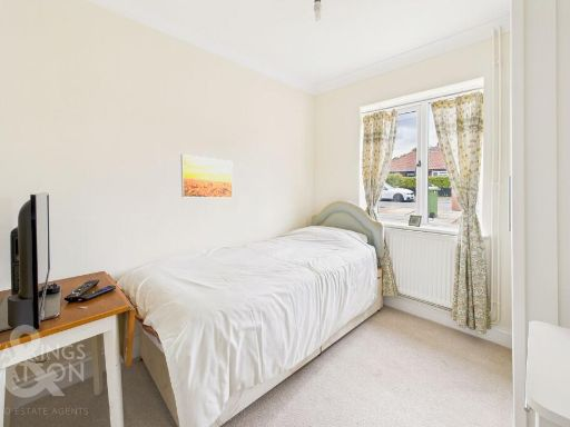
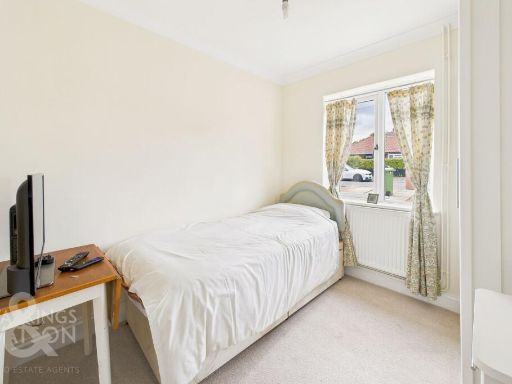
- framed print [179,153,234,199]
